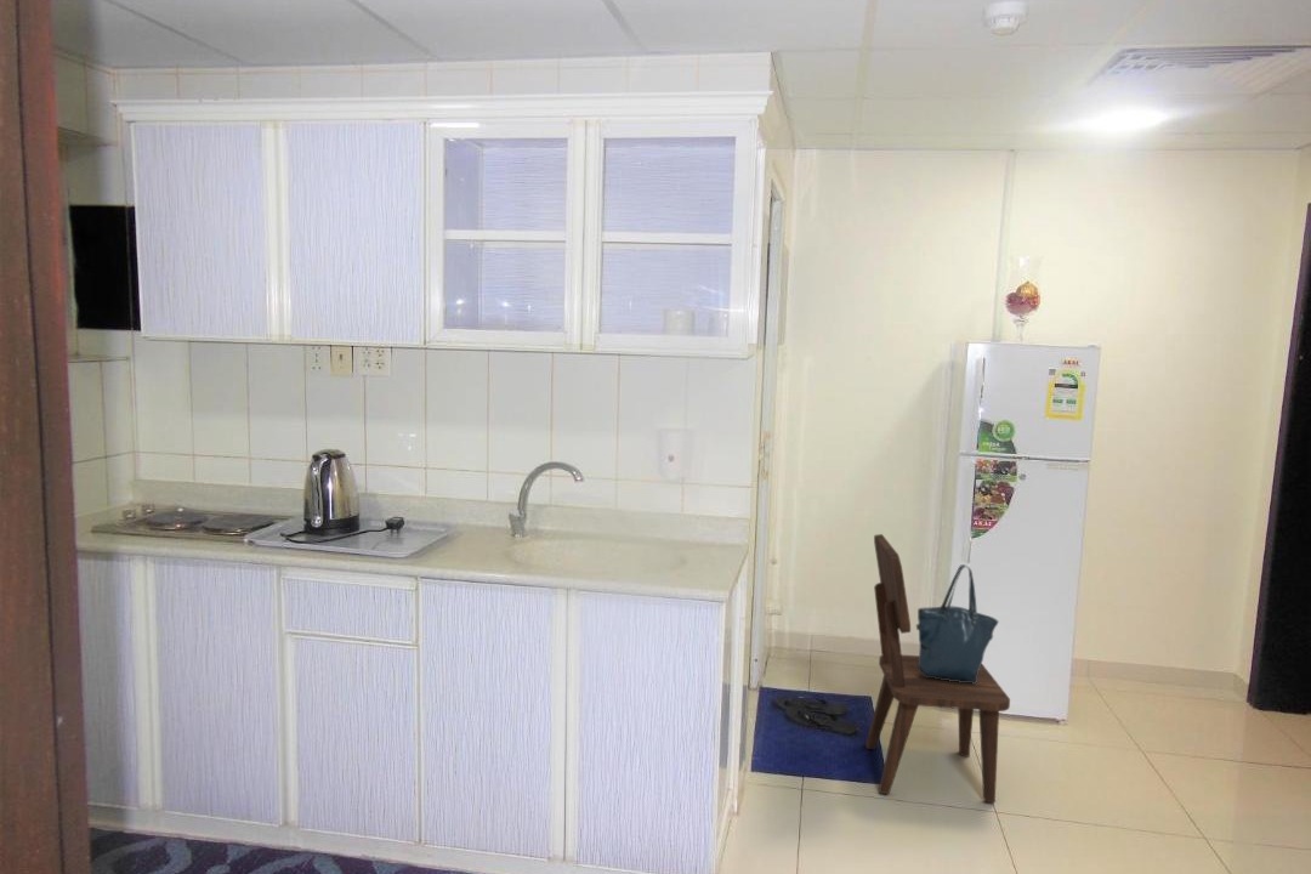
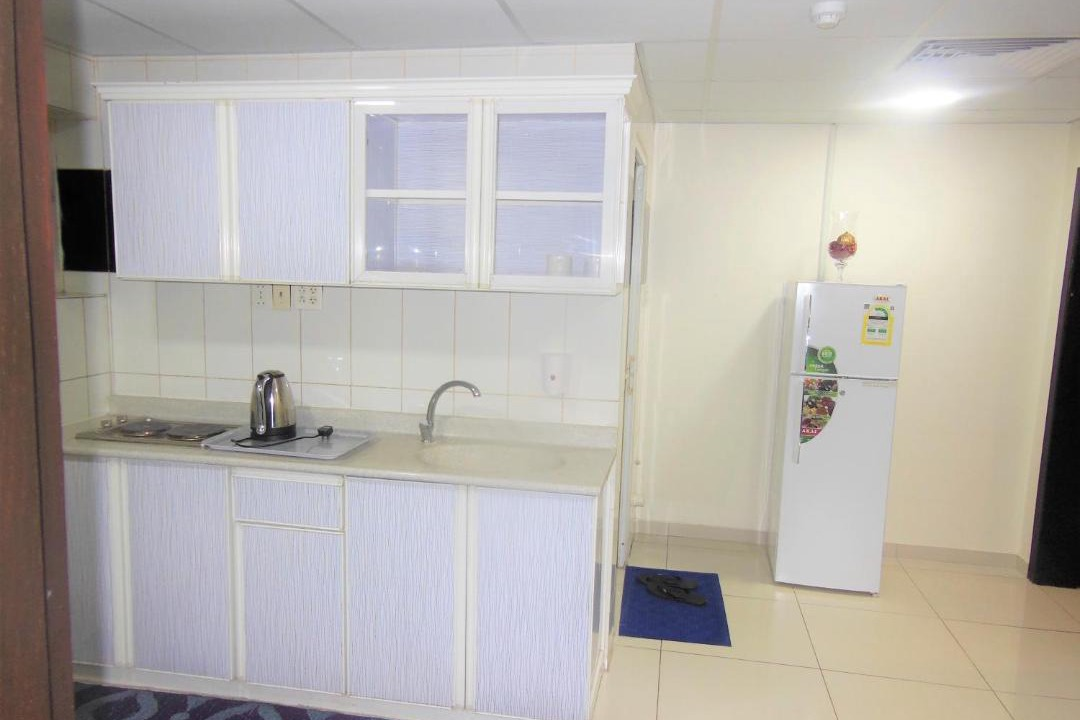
- tote bag [915,563,1000,683]
- dining chair [864,533,1011,804]
